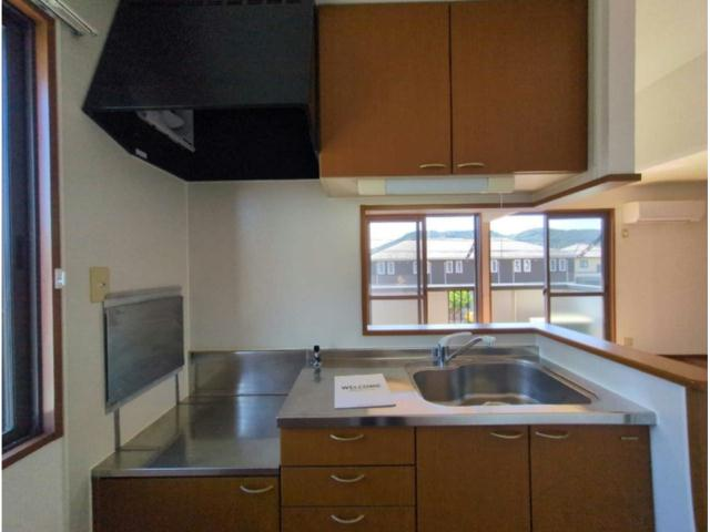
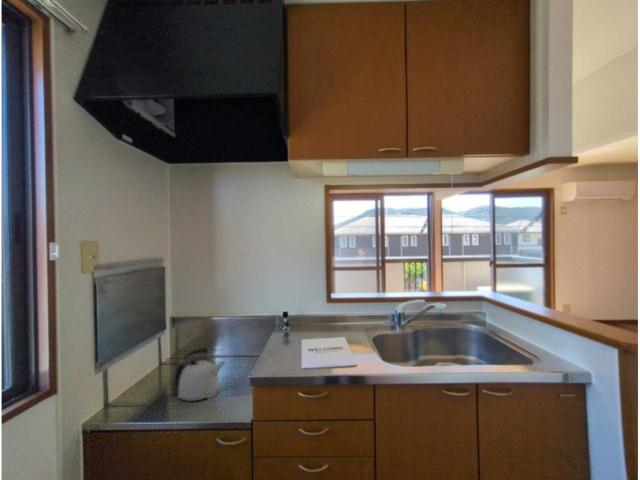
+ kettle [174,347,226,402]
